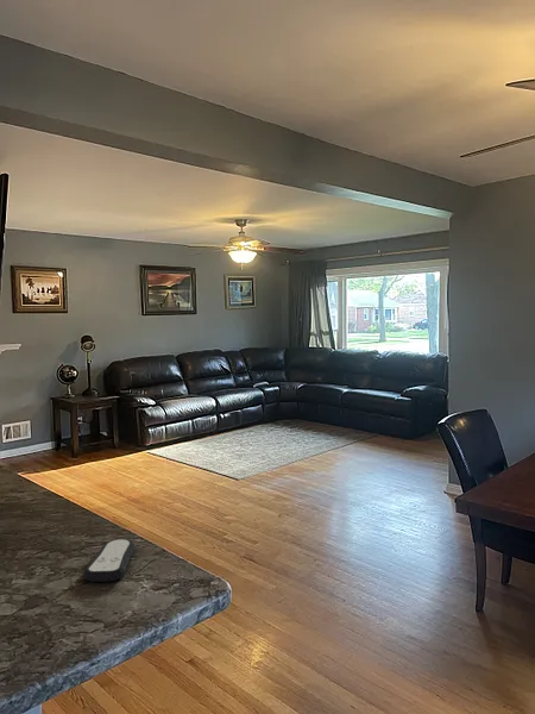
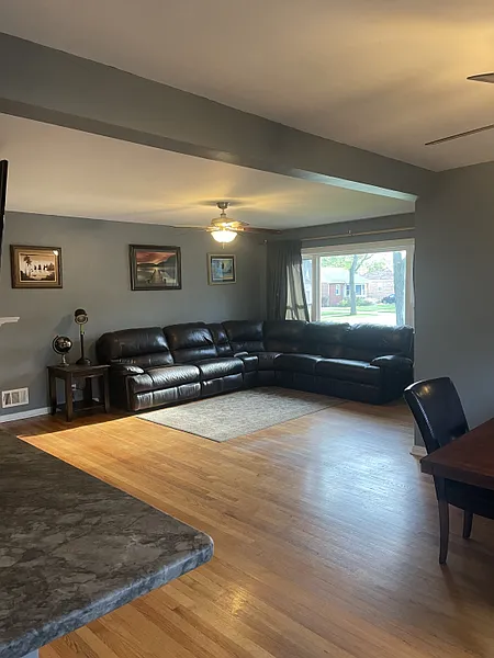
- remote control [83,538,136,583]
